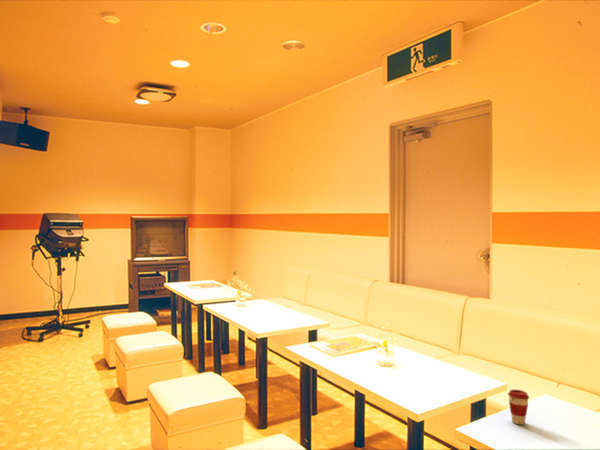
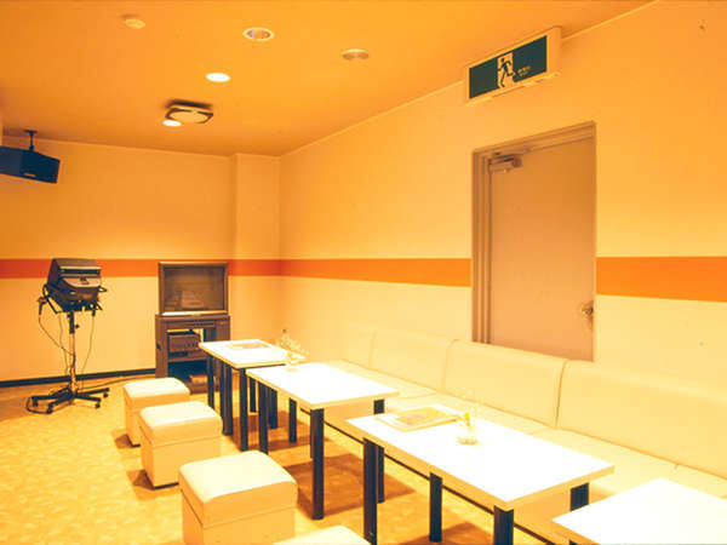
- coffee cup [507,389,530,426]
